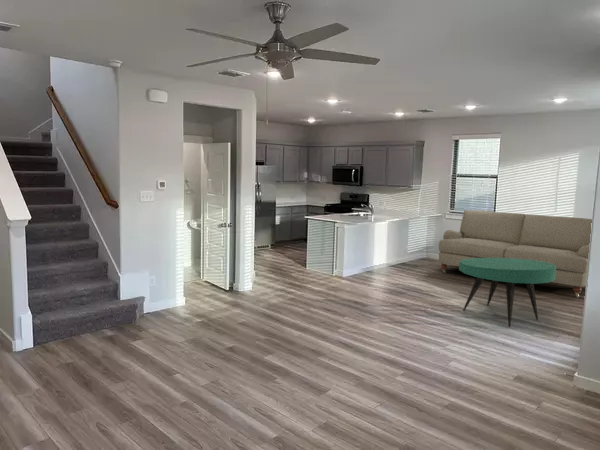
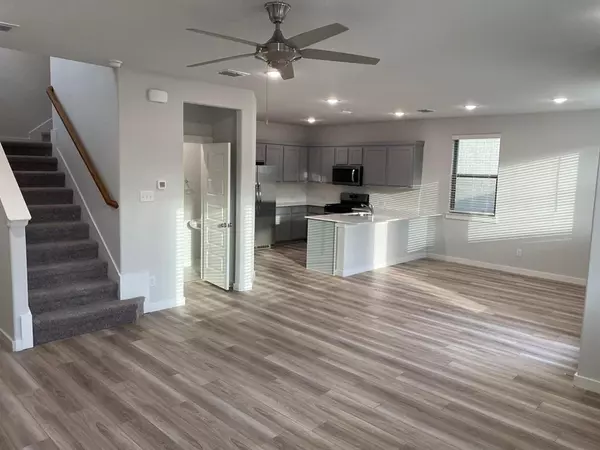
- sofa [438,209,593,299]
- coffee table [458,258,556,328]
